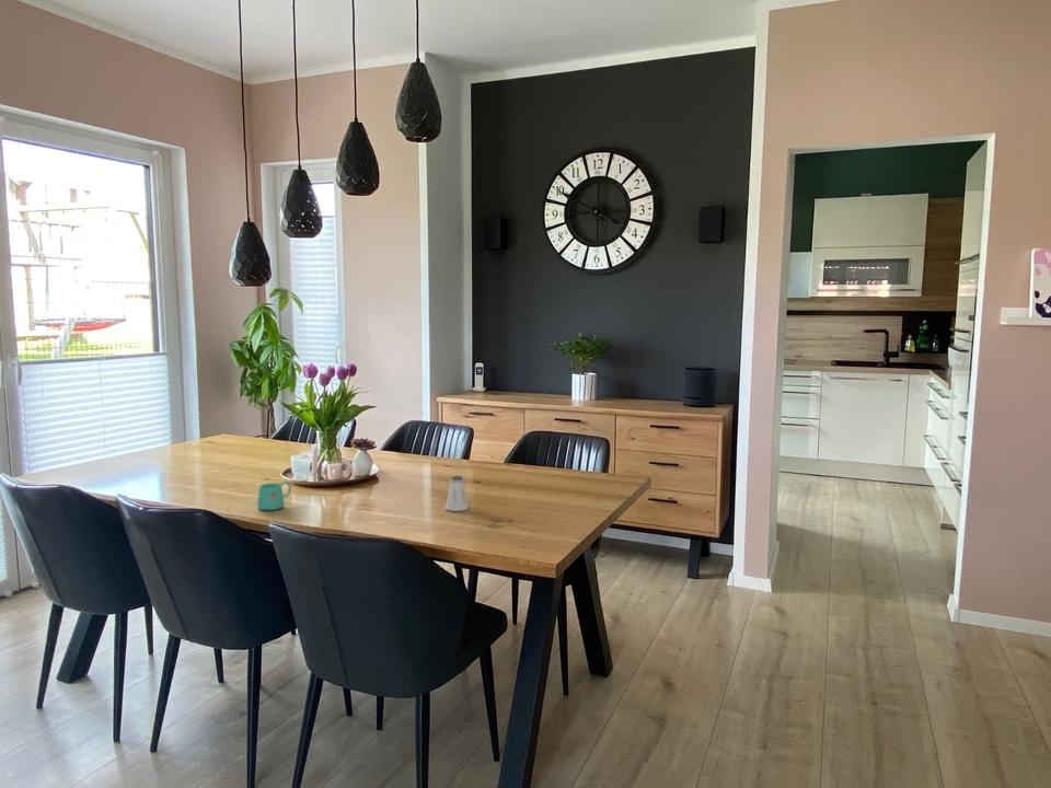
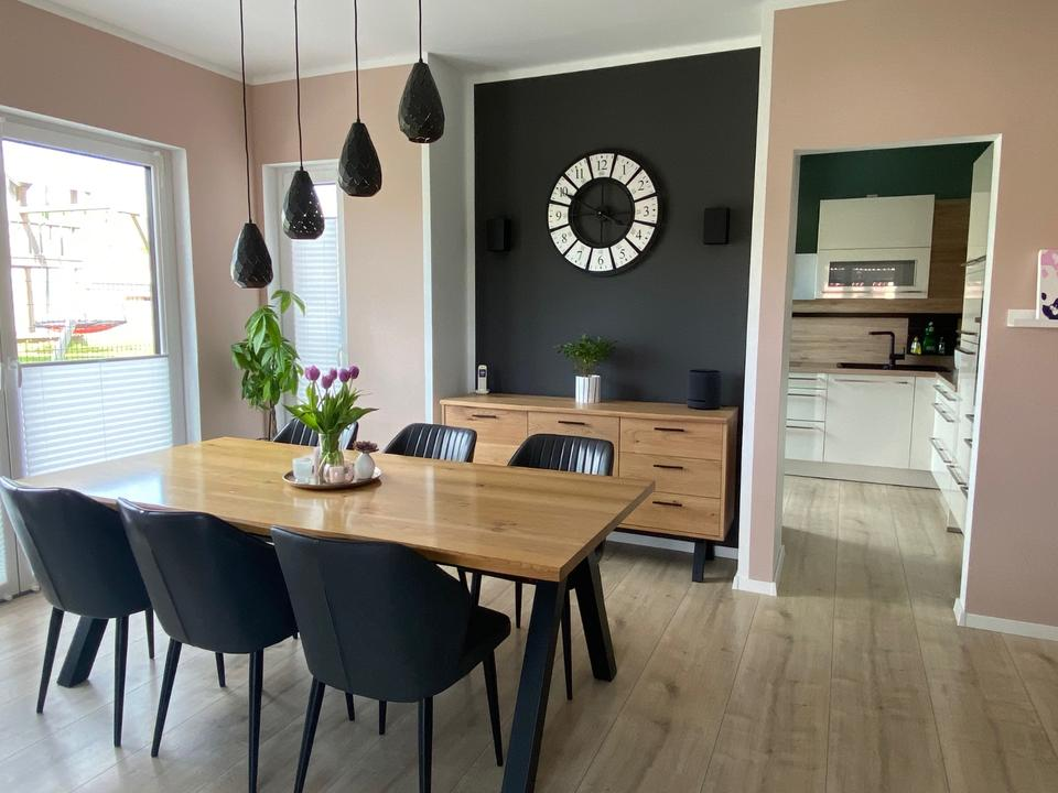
- mug [256,480,292,511]
- saltshaker [444,475,470,512]
